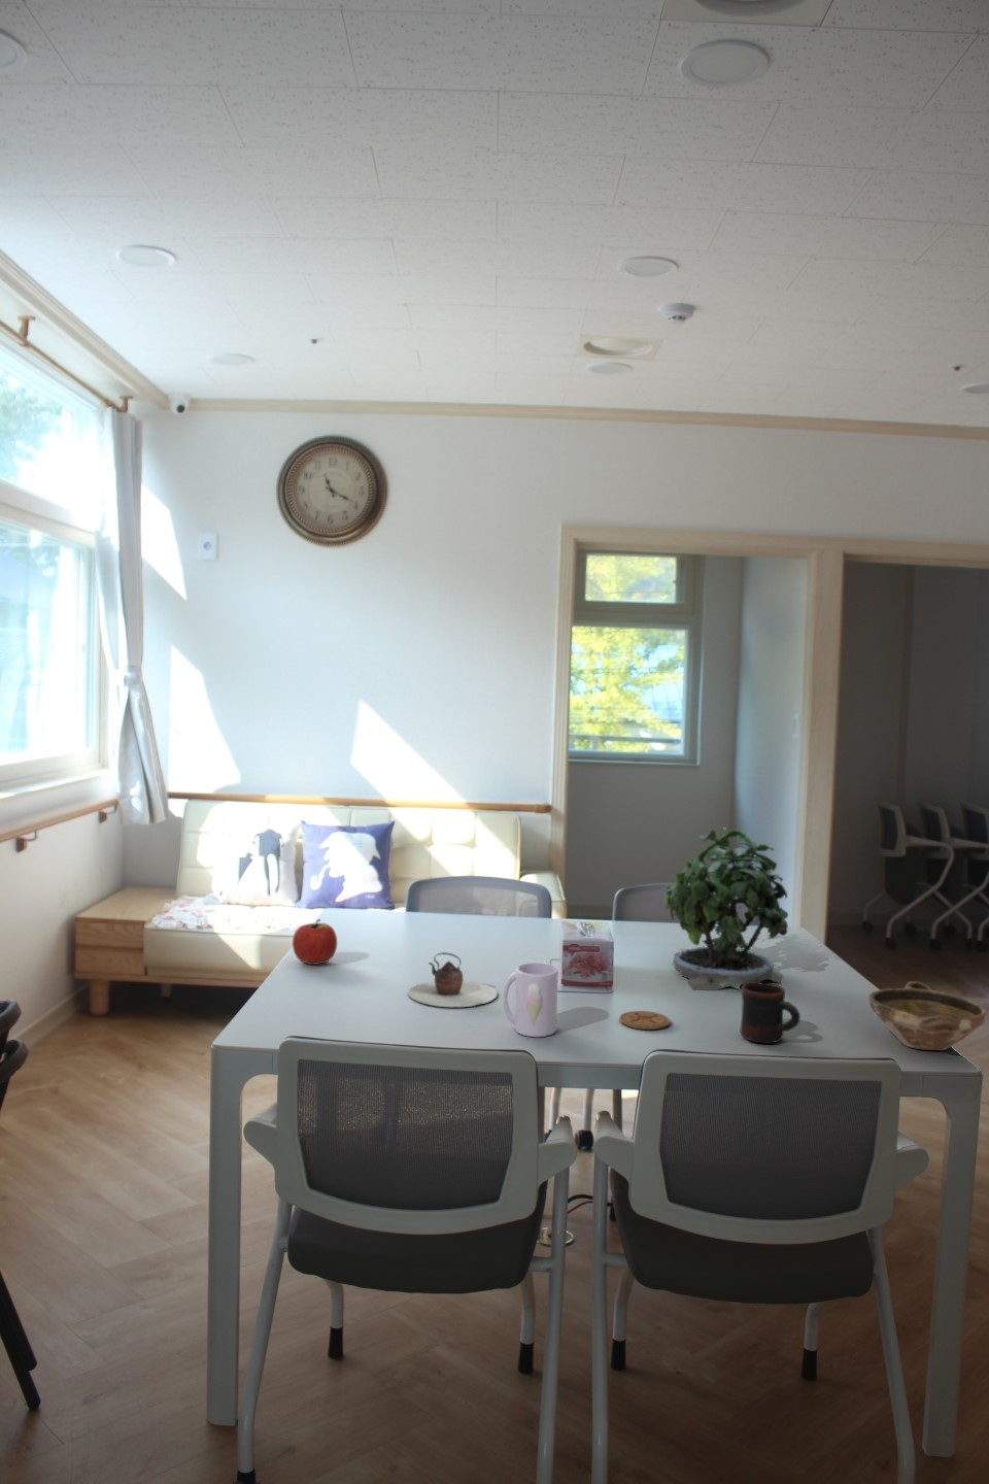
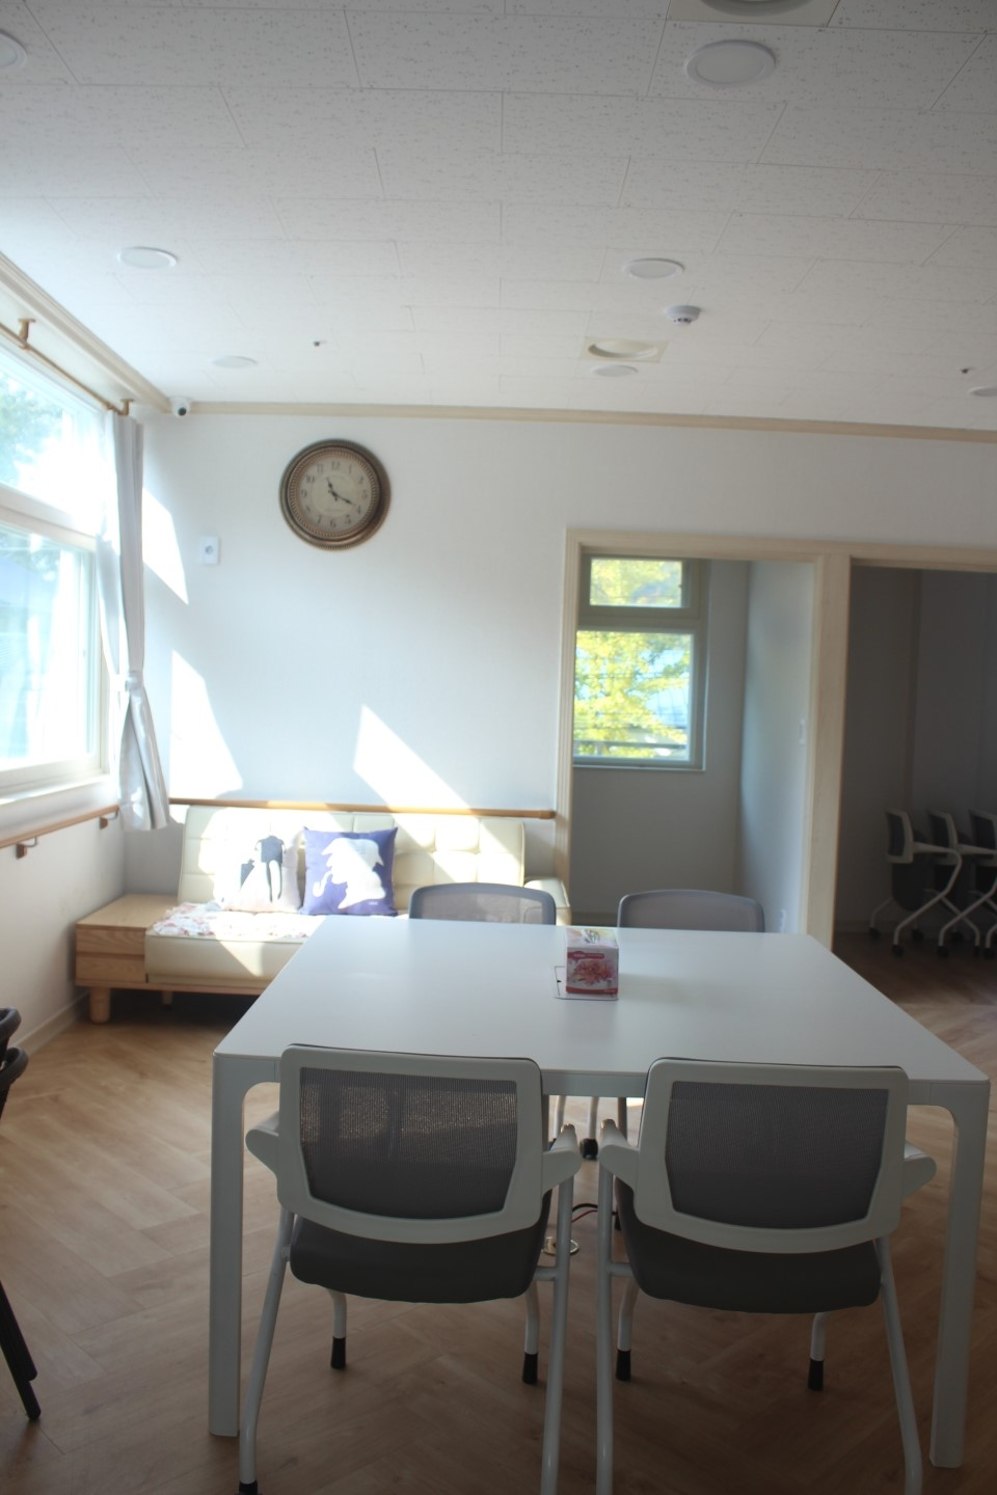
- mug [502,962,560,1038]
- apple [291,919,338,966]
- mug [740,982,801,1043]
- coaster [618,1010,671,1030]
- bowl [868,981,987,1051]
- teapot [407,951,499,1008]
- potted plant [662,827,789,992]
